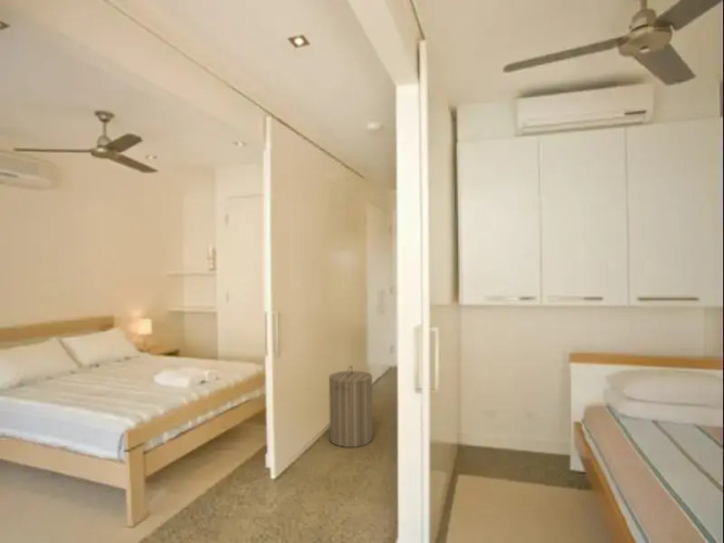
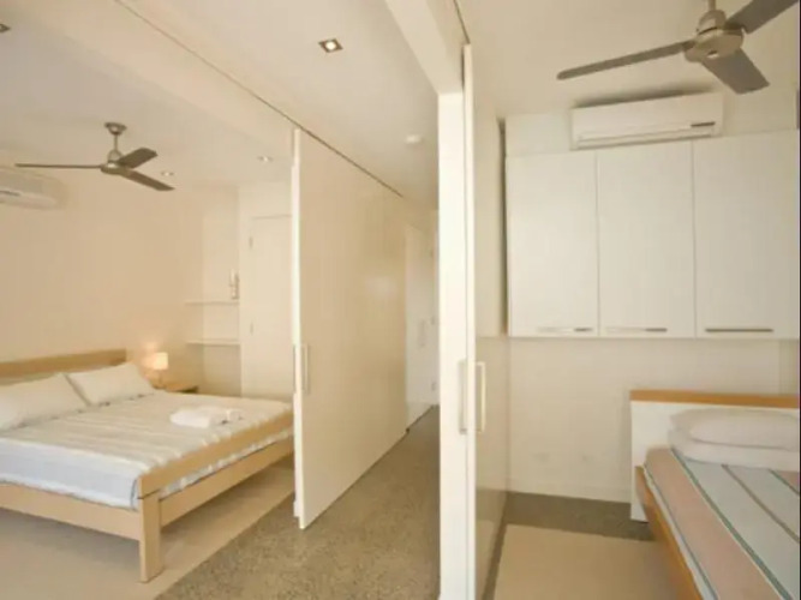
- laundry hamper [328,365,373,449]
